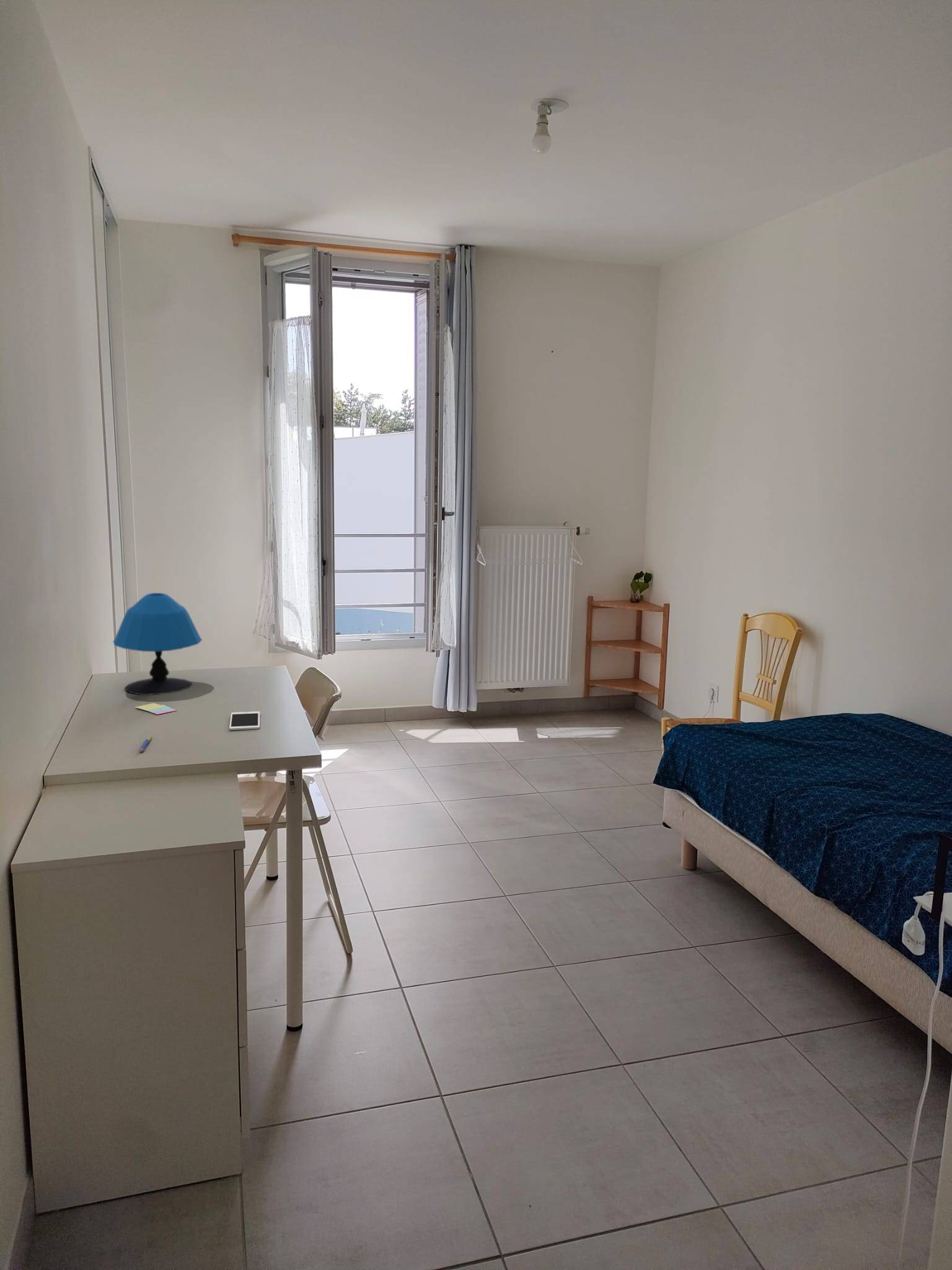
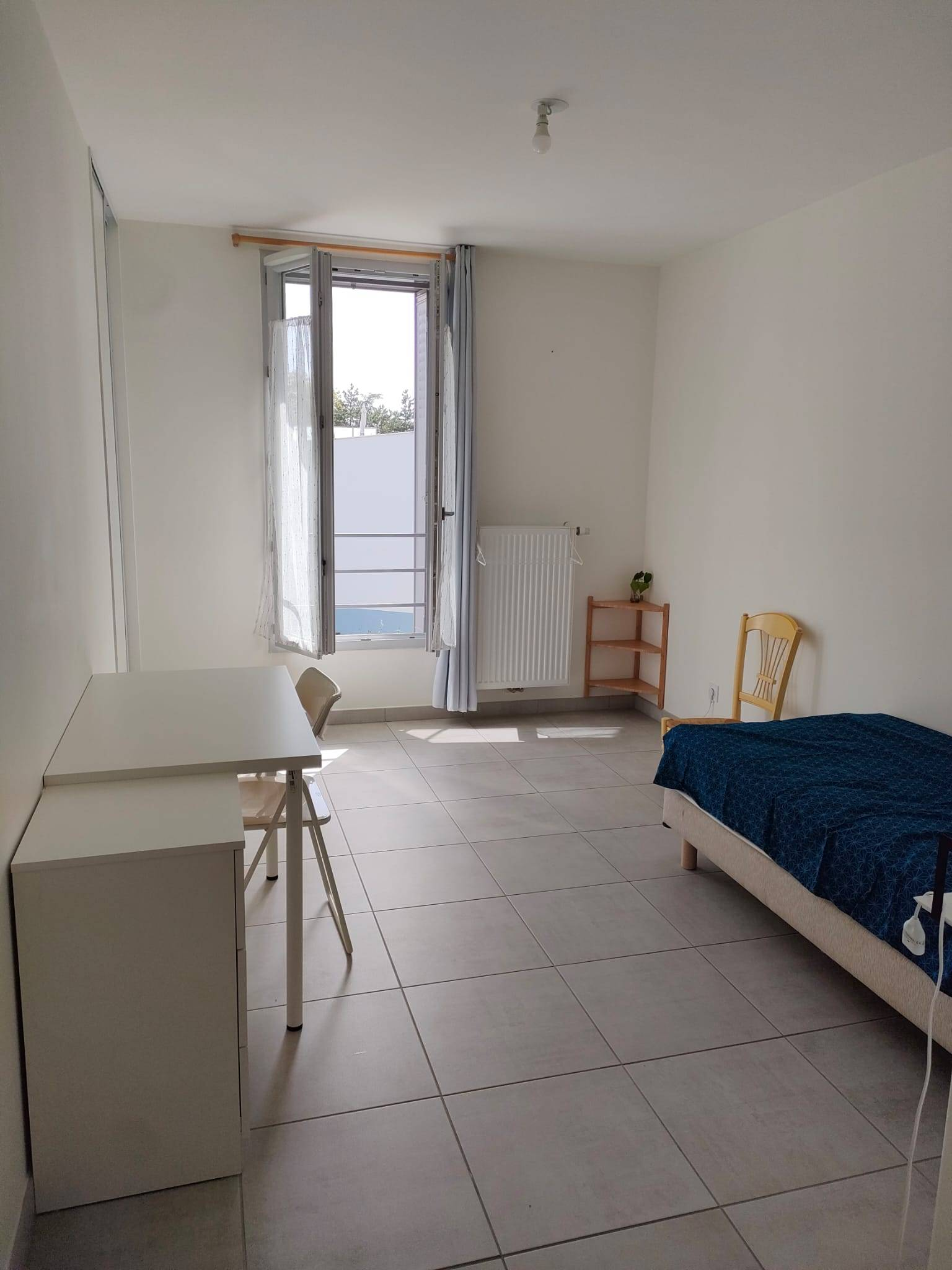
- sticky notes [134,703,178,715]
- pen [139,735,152,753]
- table lamp [112,592,203,696]
- cell phone [229,711,260,731]
